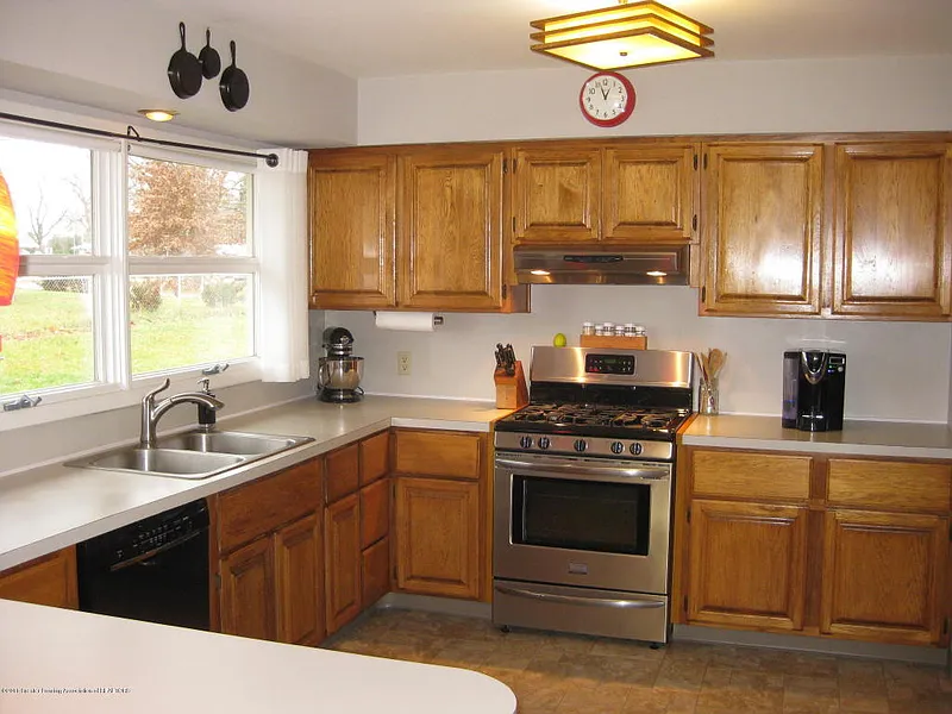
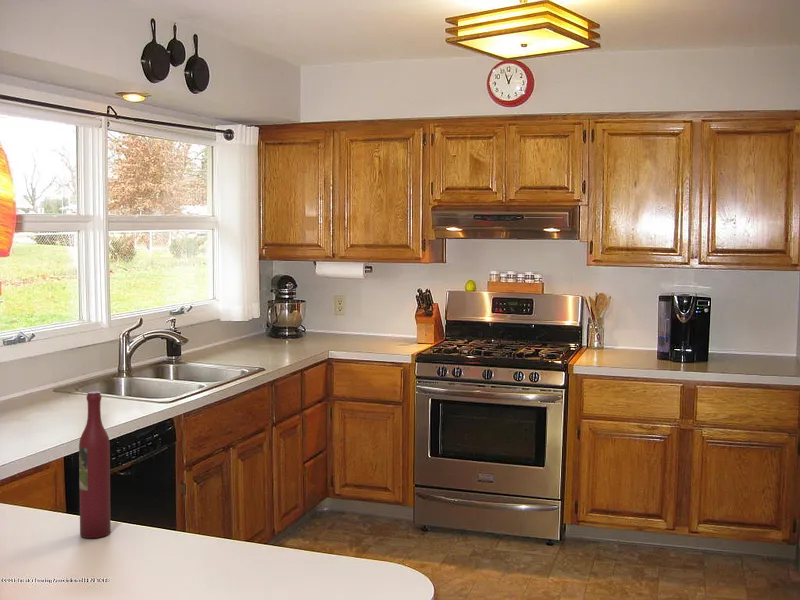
+ wine bottle [78,390,112,539]
